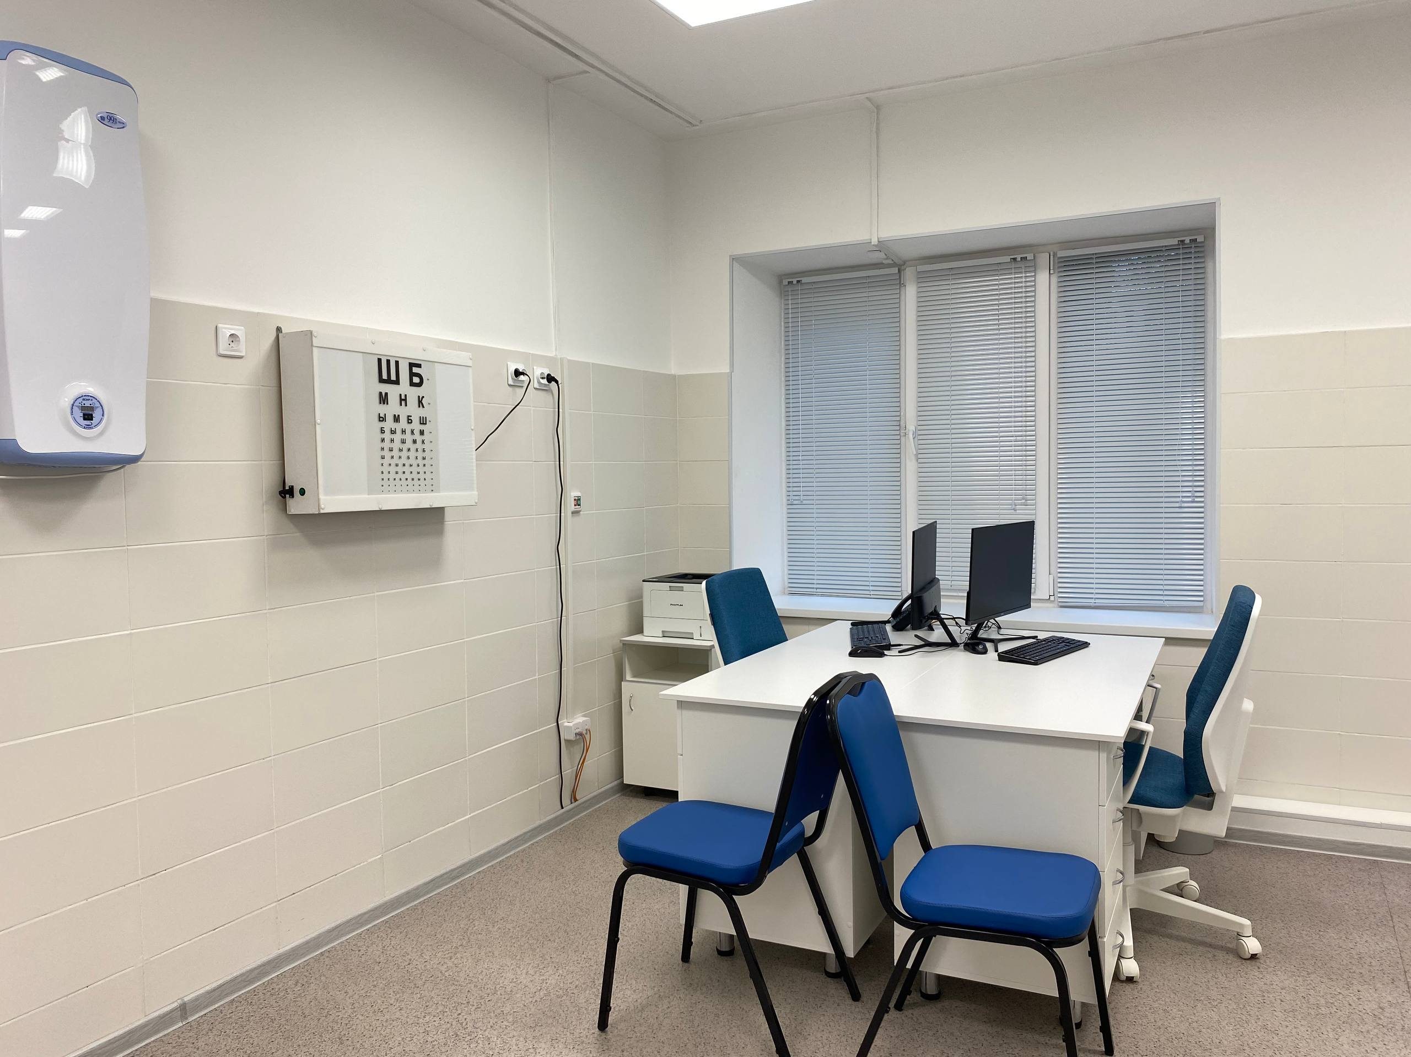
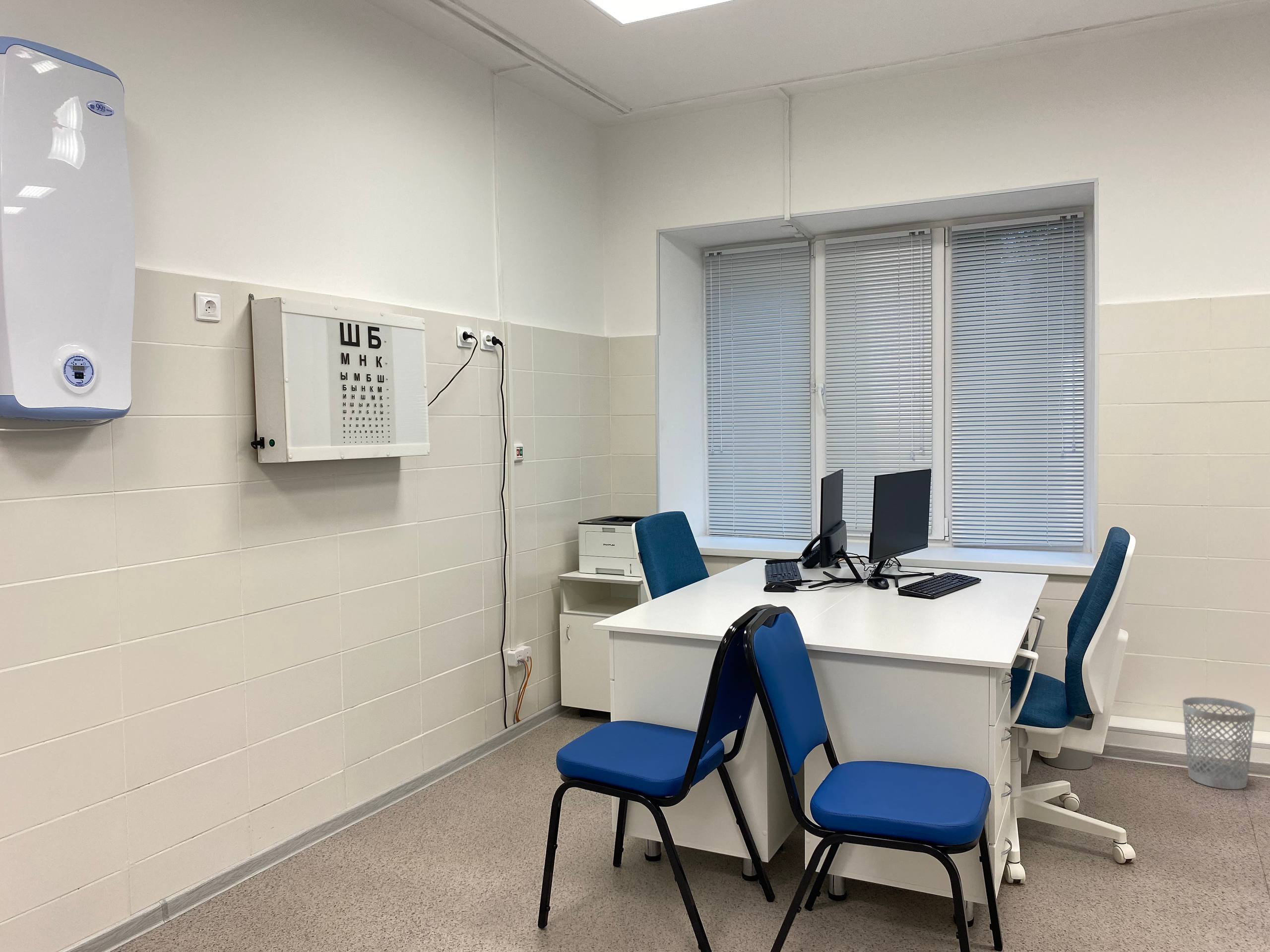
+ wastebasket [1182,697,1256,790]
